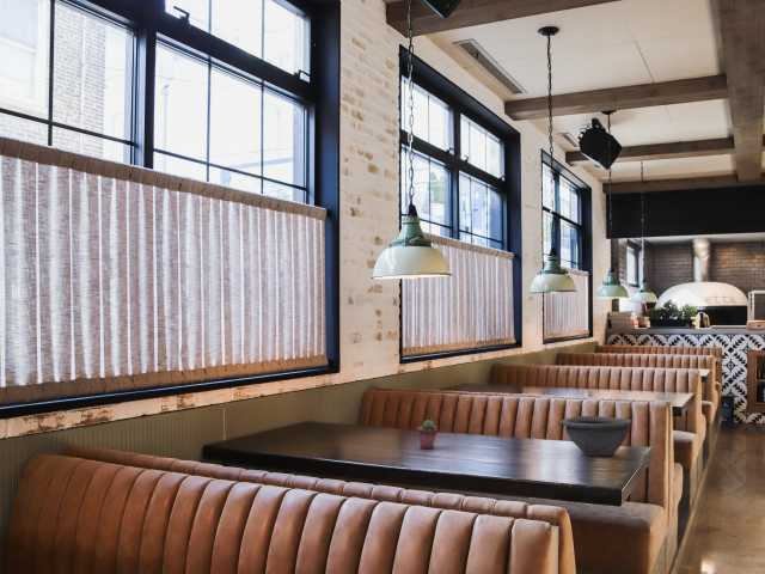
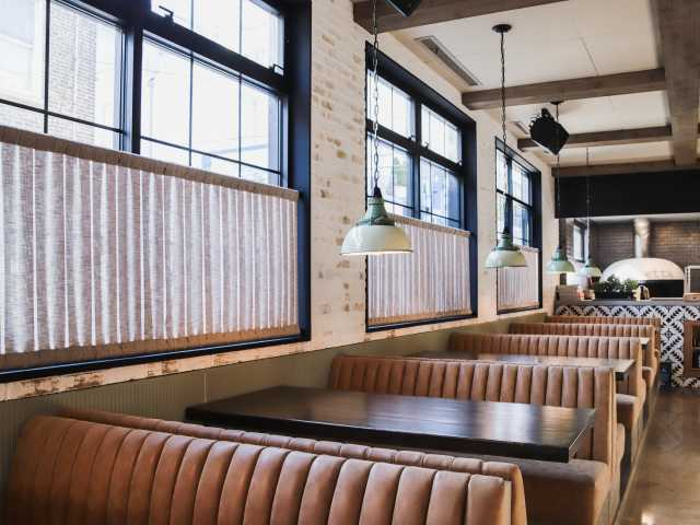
- bowl [559,415,635,458]
- potted succulent [416,420,439,450]
